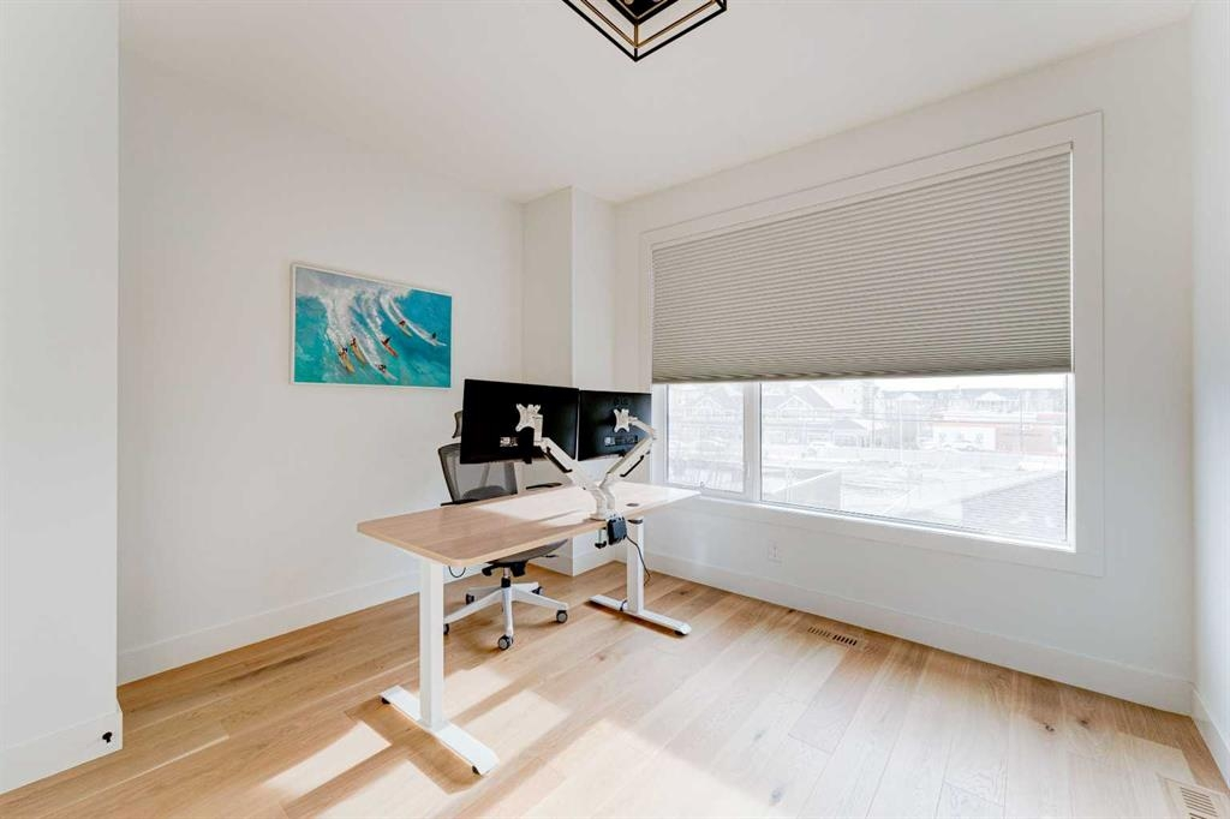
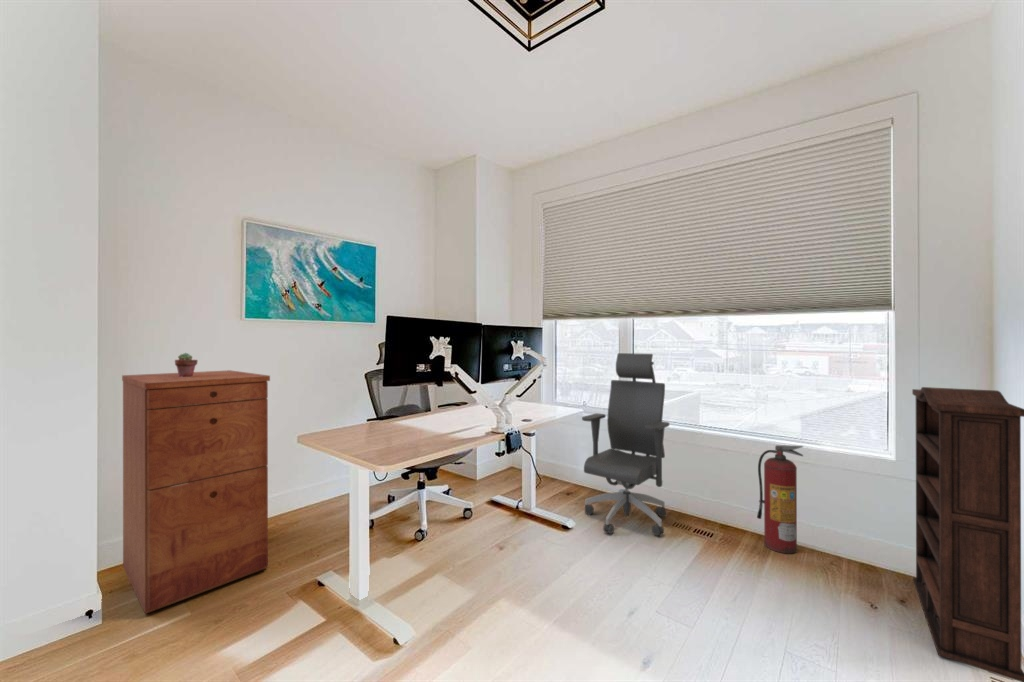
+ bookshelf [911,386,1024,682]
+ filing cabinet [121,369,271,615]
+ fire extinguisher [756,444,804,555]
+ potted succulent [174,352,199,377]
+ office chair [581,352,670,537]
